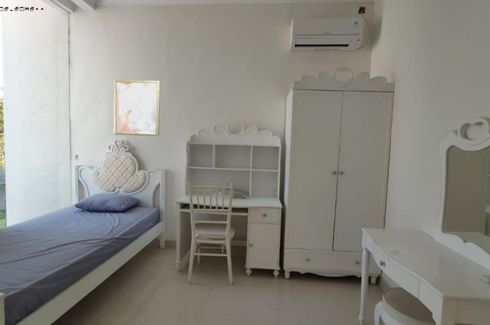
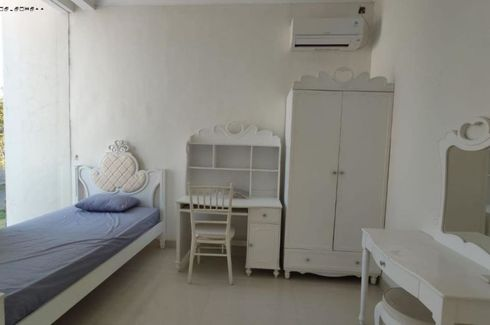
- wall art [113,79,161,137]
